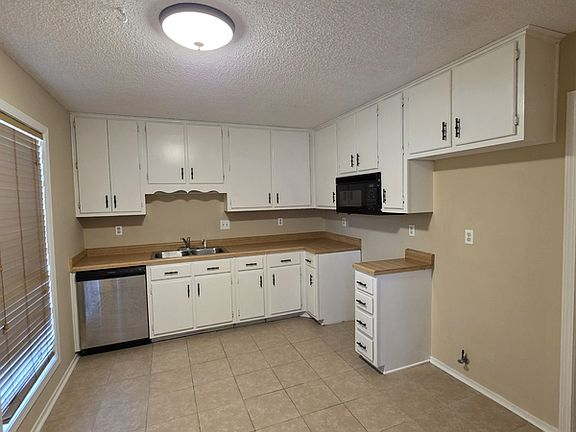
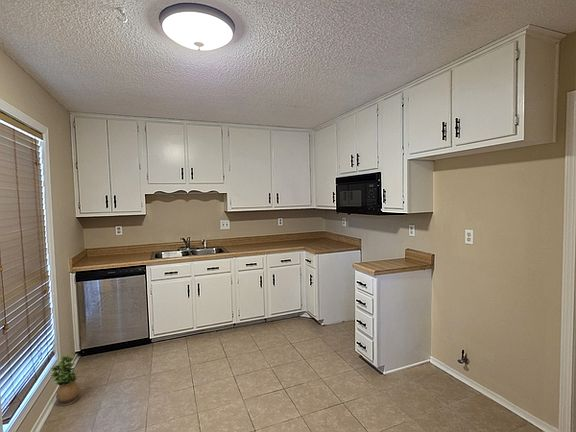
+ potted plant [50,353,81,407]
